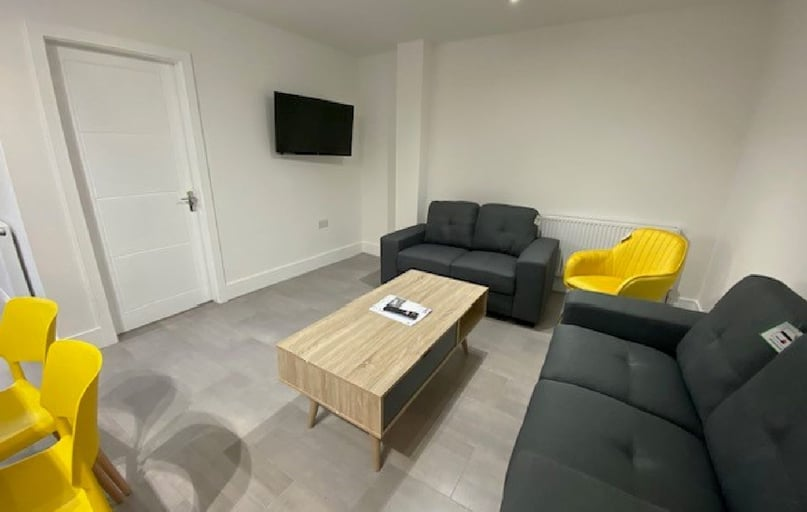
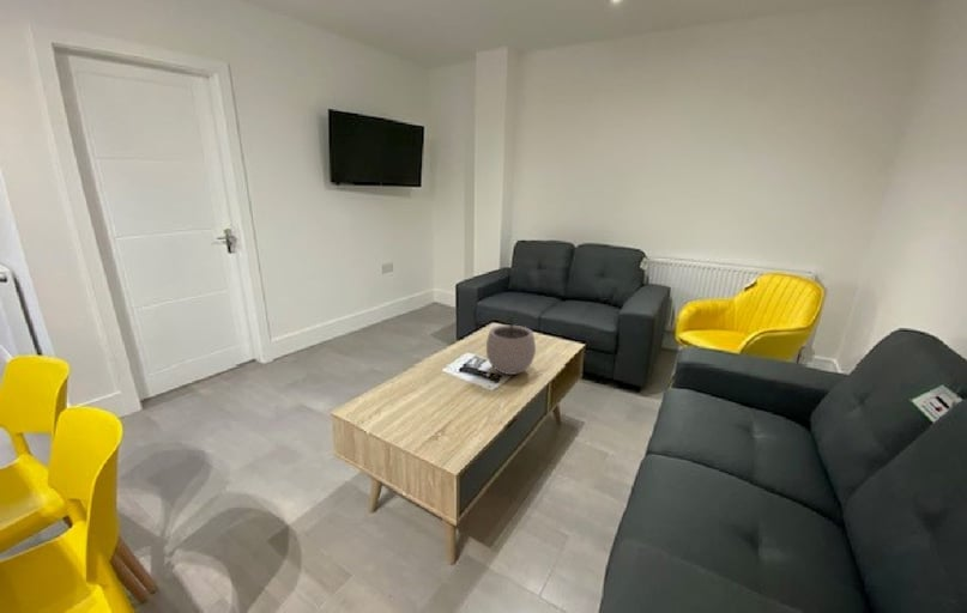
+ plant pot [485,312,537,376]
